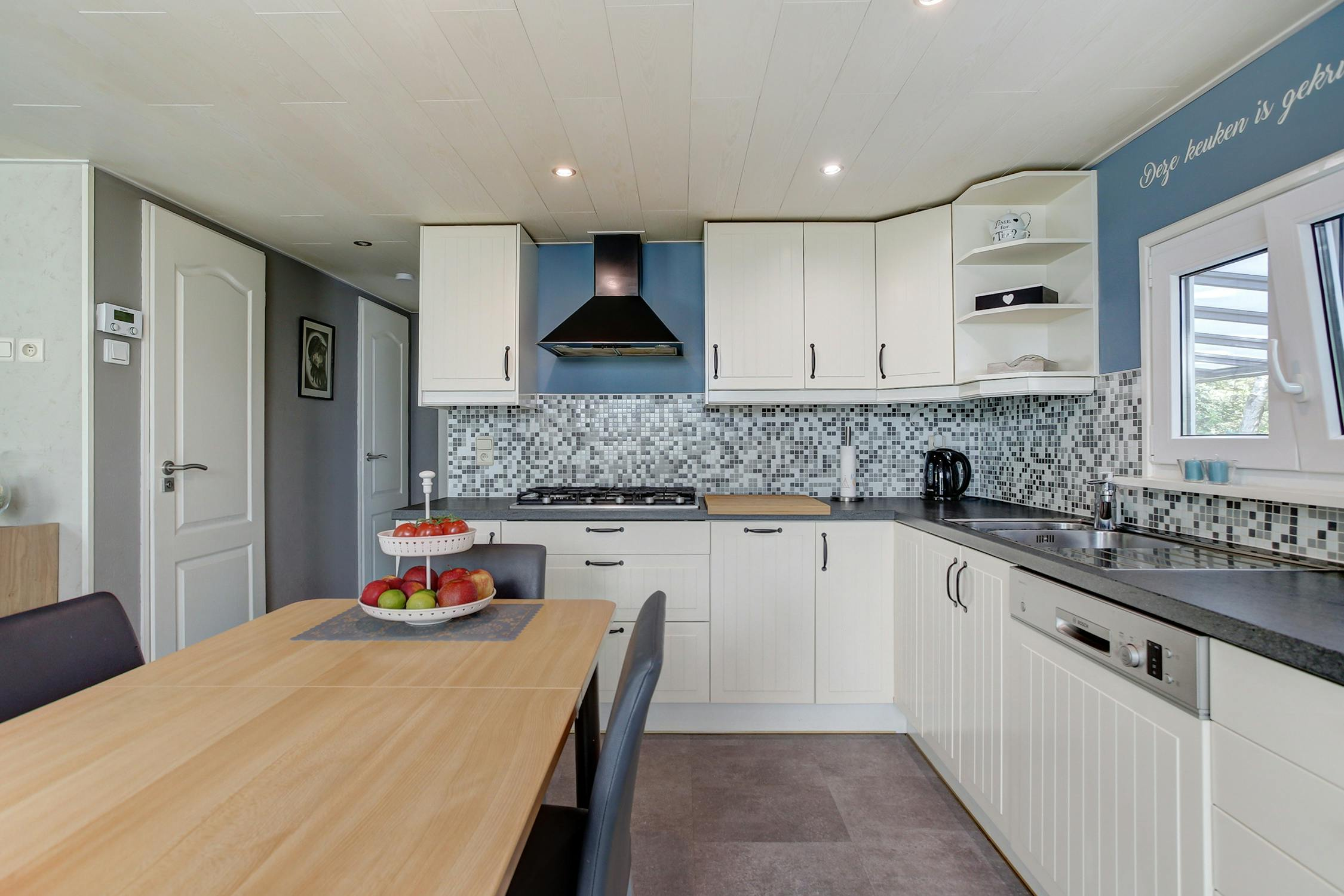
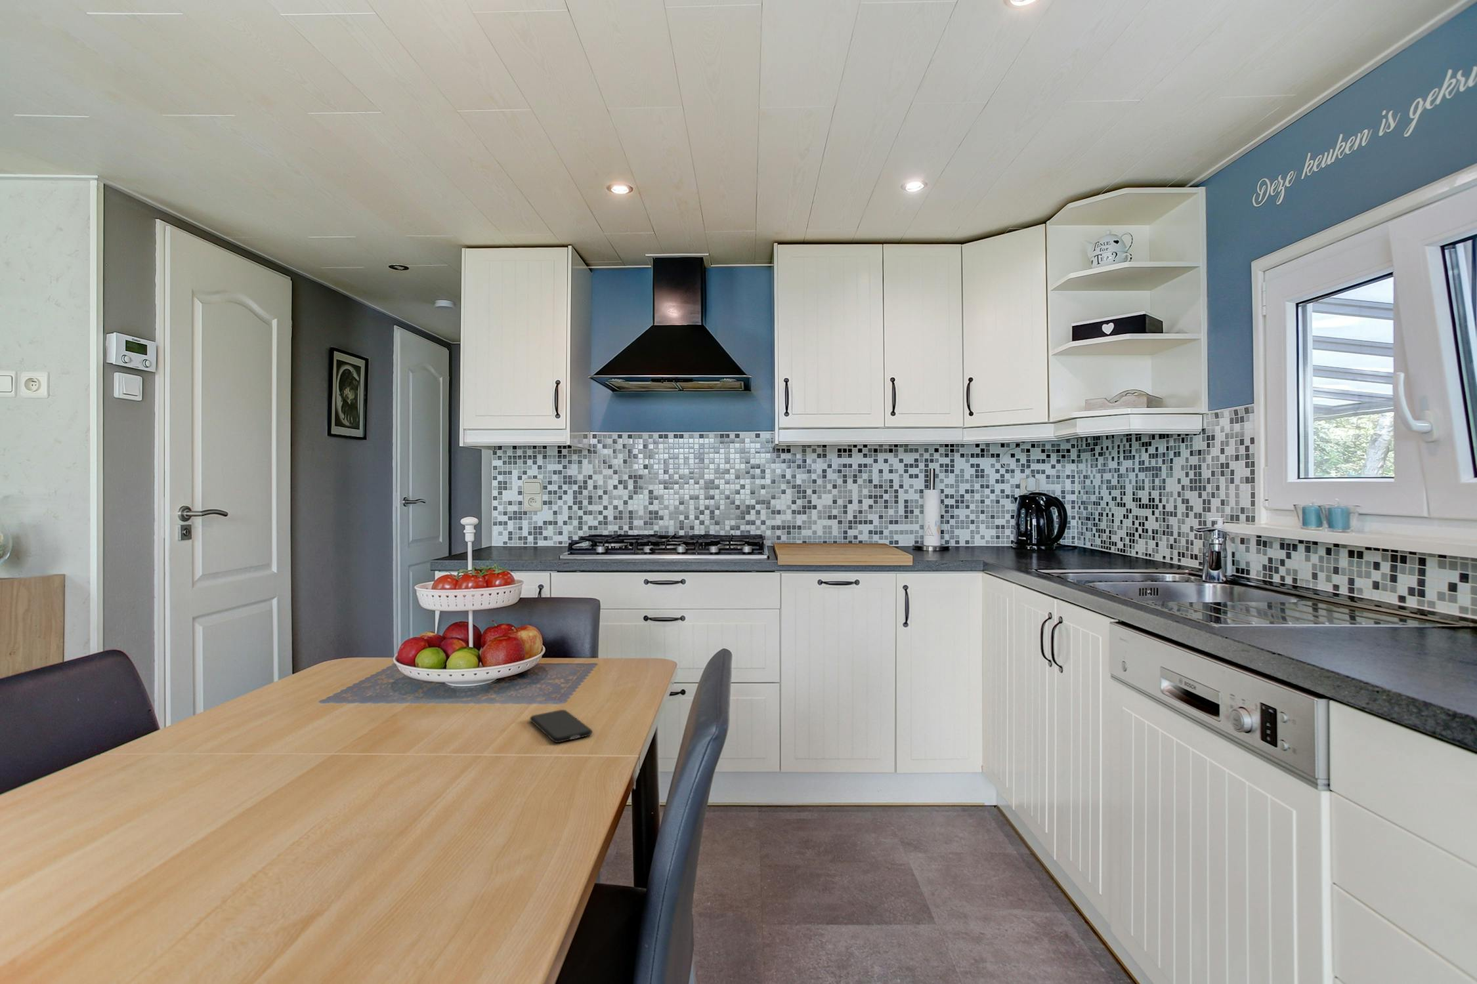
+ smartphone [529,709,592,743]
